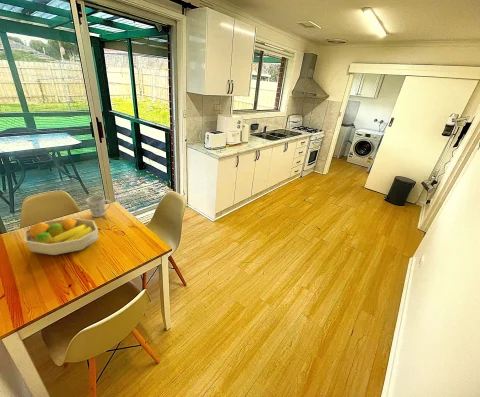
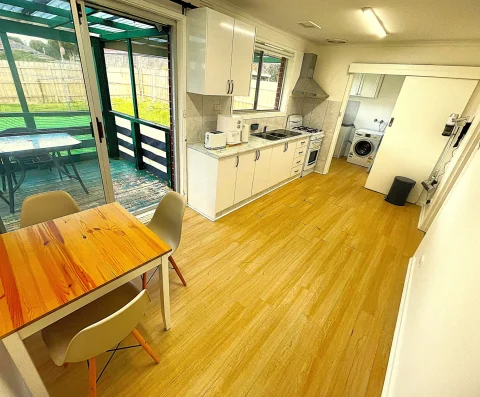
- mug [85,195,112,218]
- fruit bowl [23,216,99,256]
